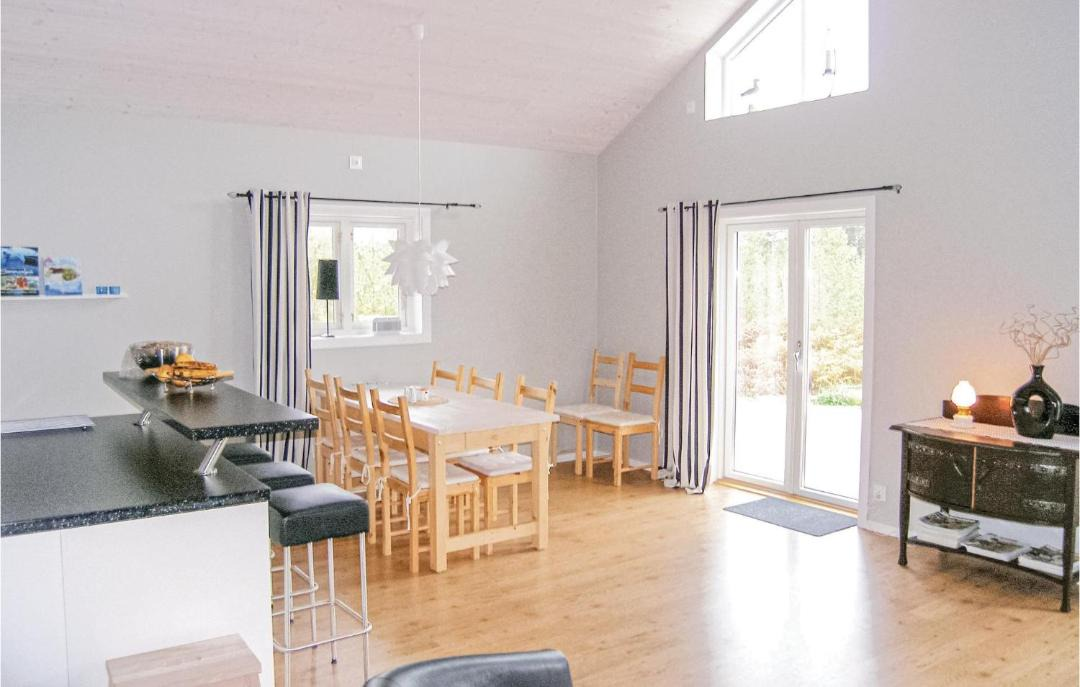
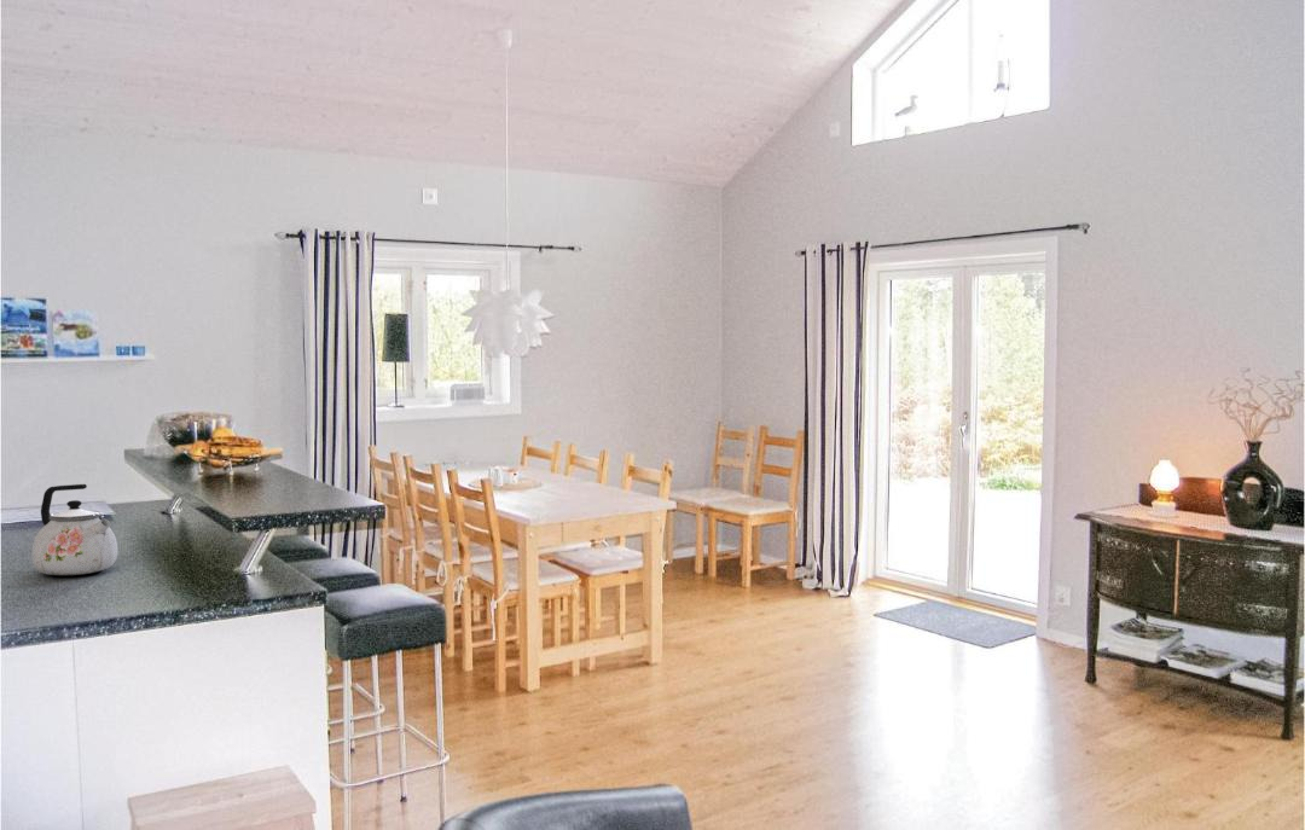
+ kettle [30,483,118,576]
